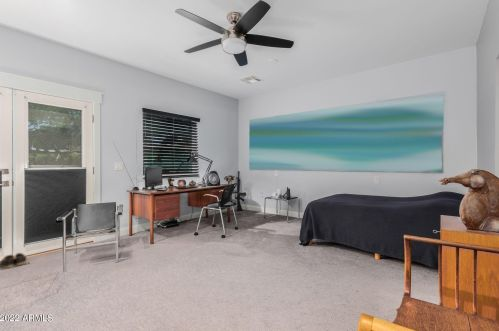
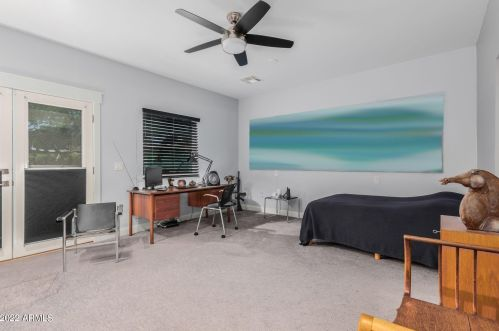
- shoes [0,252,31,271]
